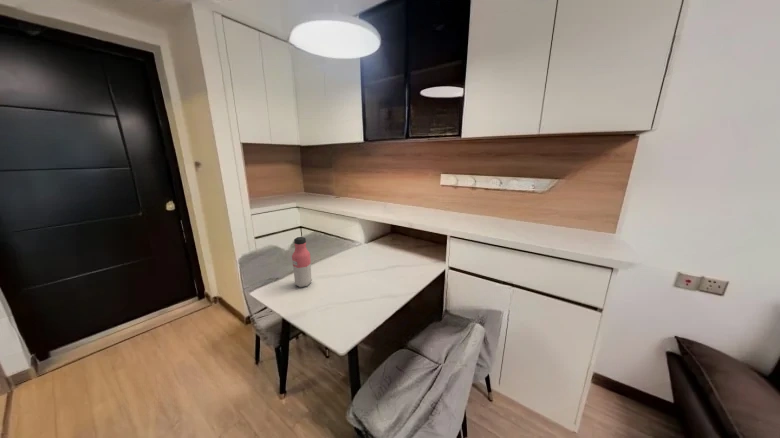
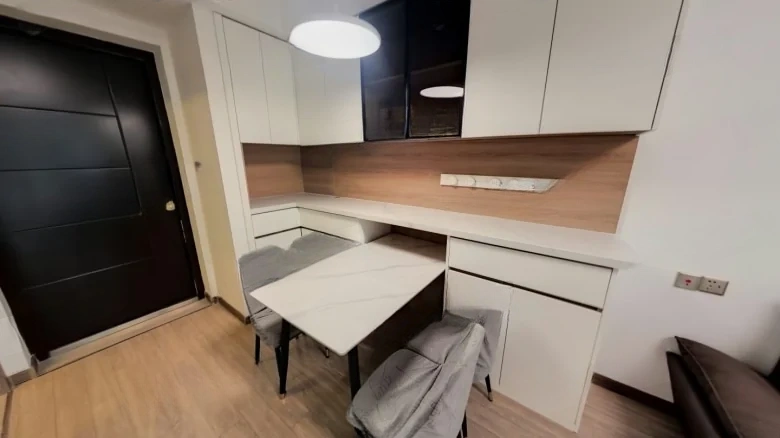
- water bottle [291,236,313,288]
